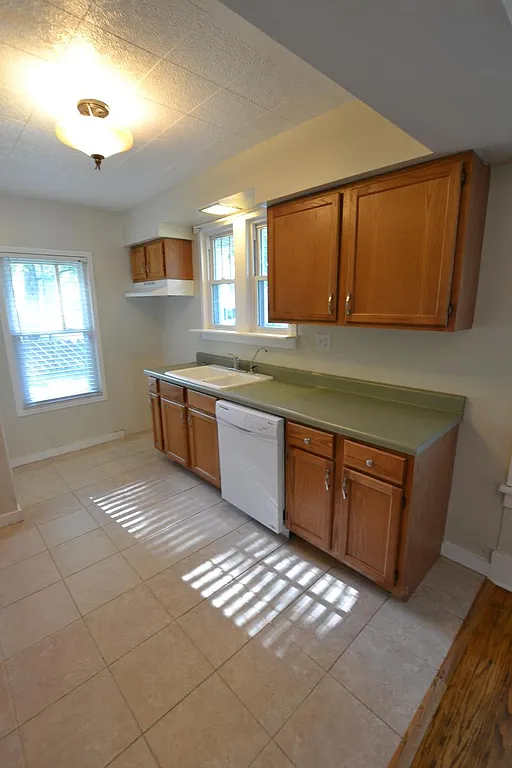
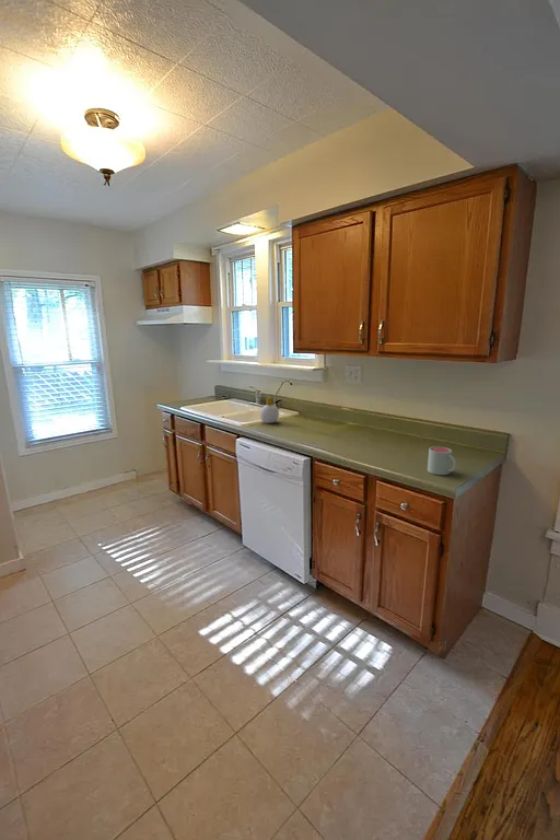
+ mug [427,446,457,476]
+ soap bottle [259,397,280,424]
